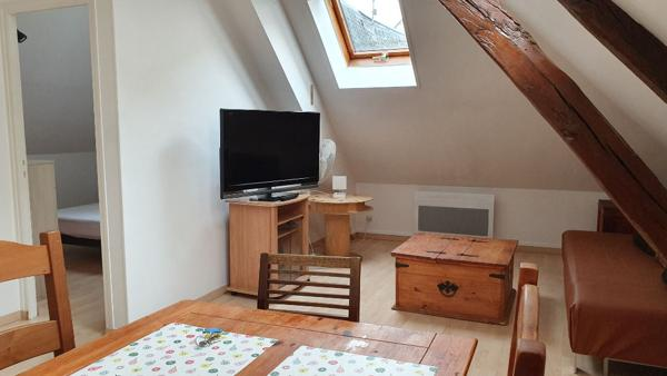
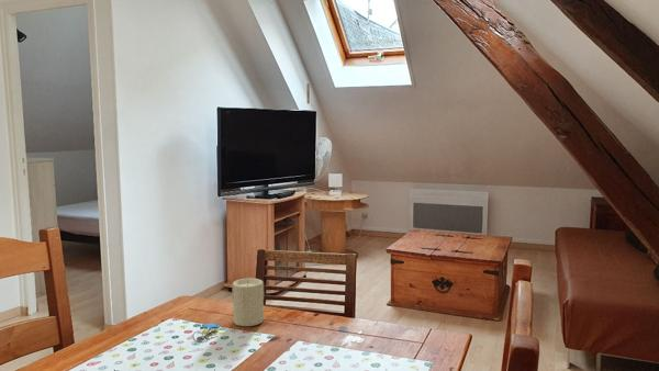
+ candle [231,277,265,327]
